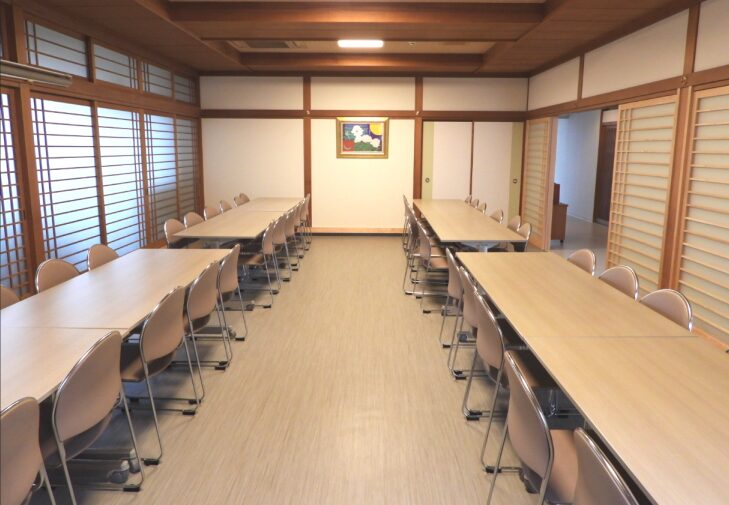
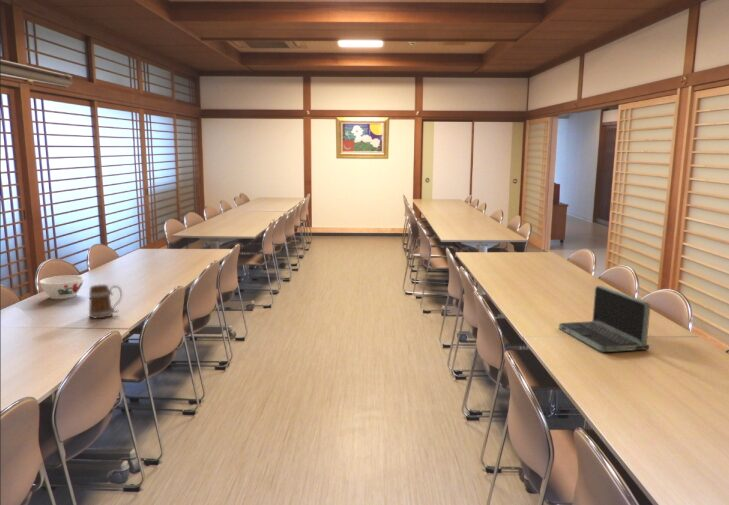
+ laptop [558,285,651,353]
+ bowl [38,274,85,300]
+ mug [88,284,123,320]
